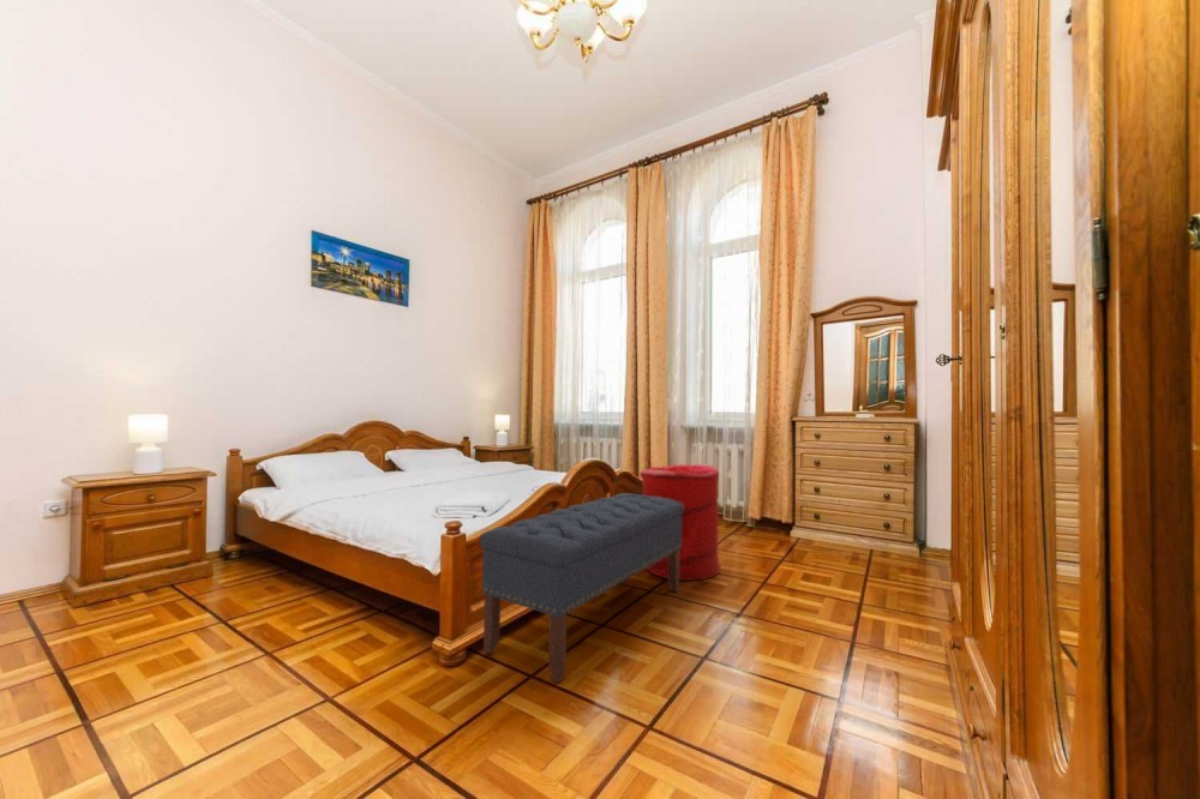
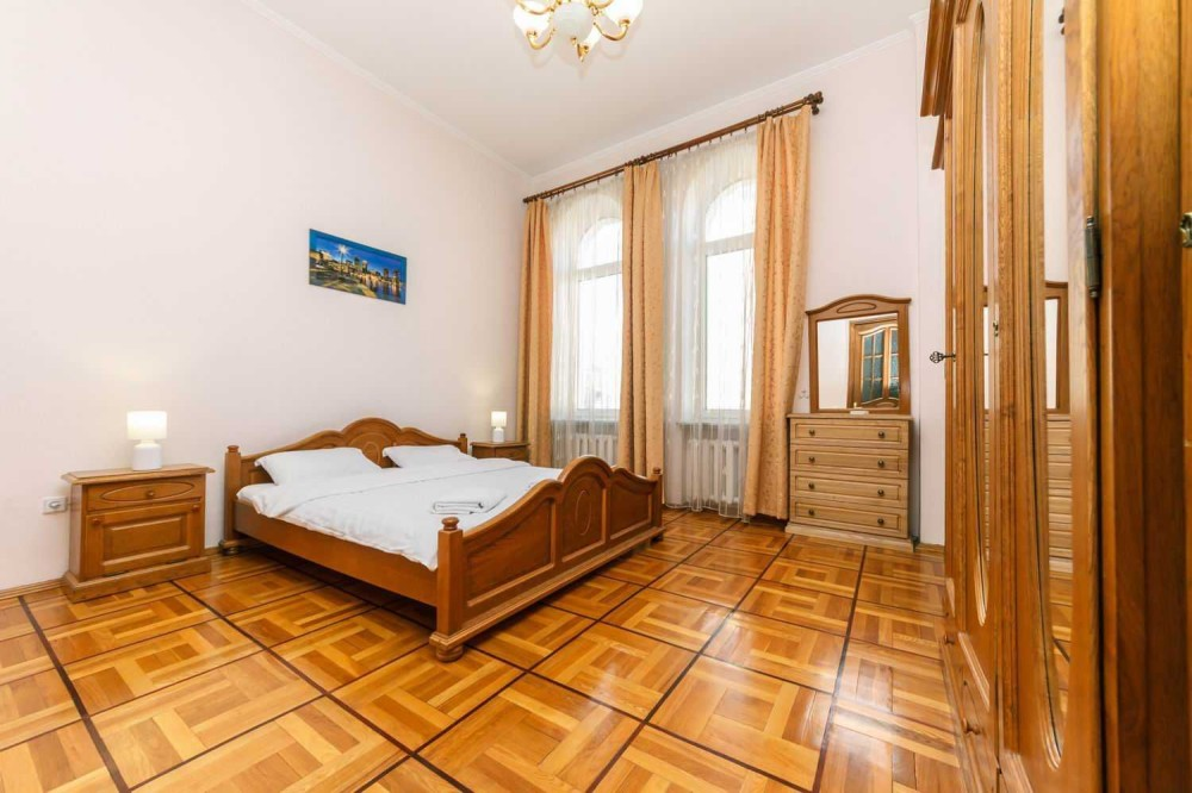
- laundry hamper [638,463,722,582]
- bench [478,492,684,684]
